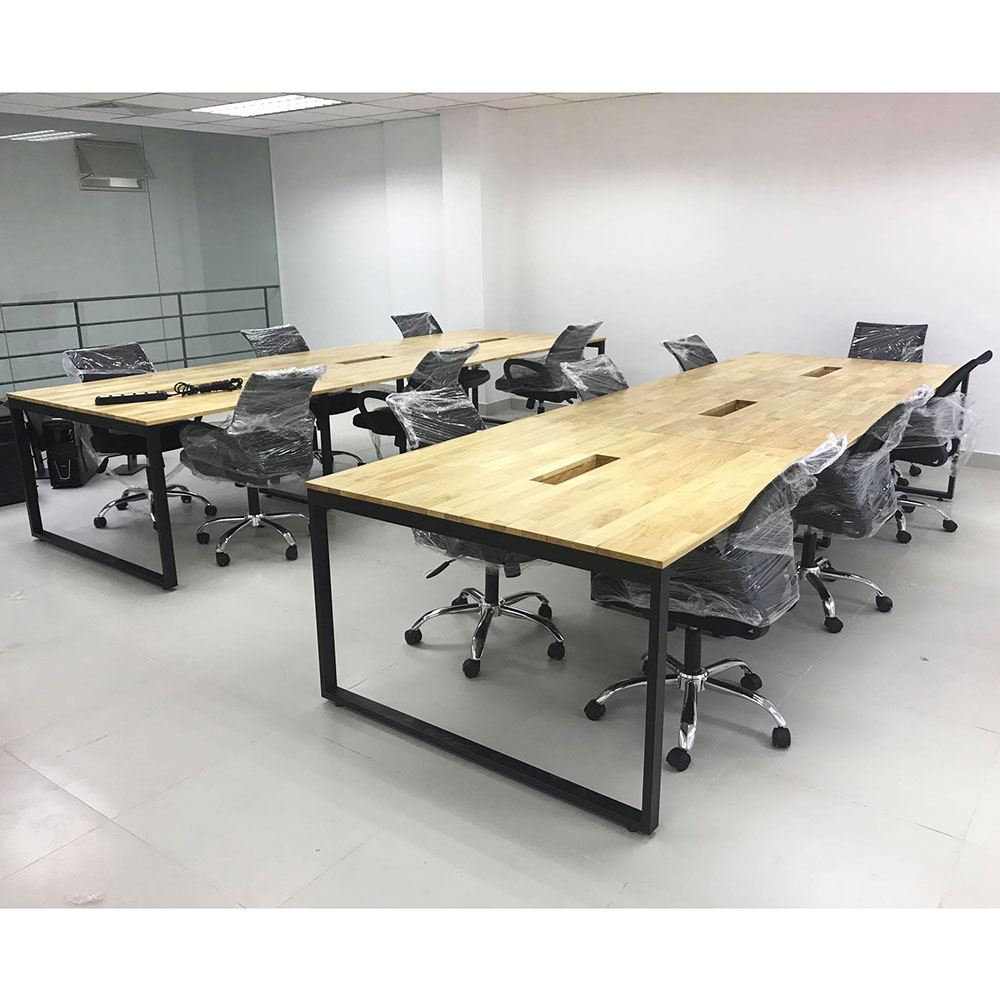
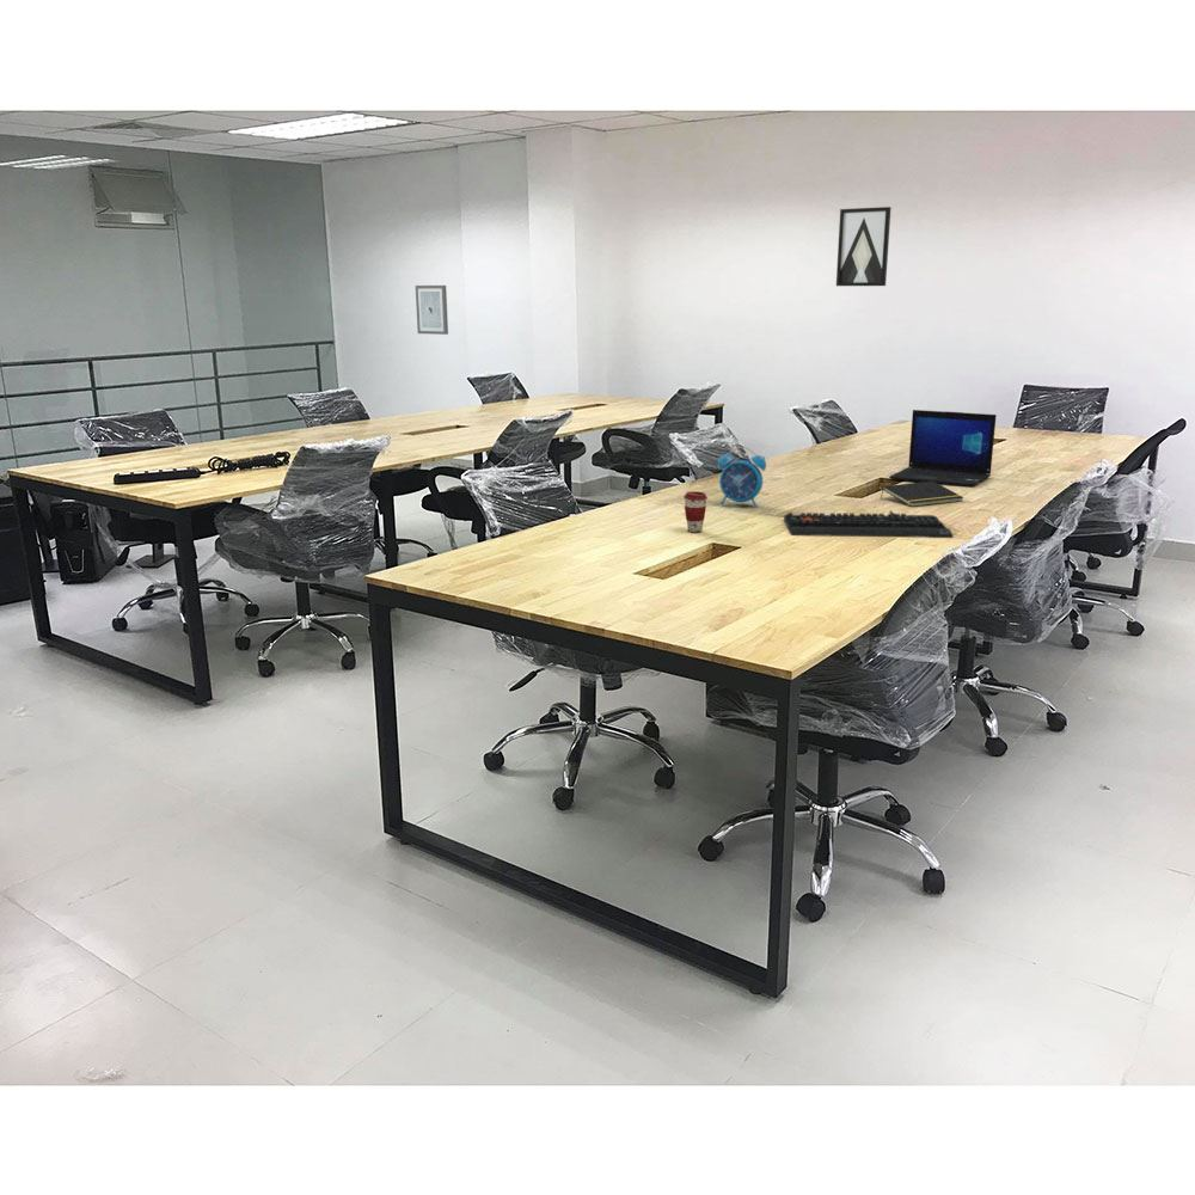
+ notepad [880,482,964,508]
+ laptop [888,409,998,488]
+ wall art [415,284,449,336]
+ alarm clock [717,446,767,508]
+ keyboard [783,509,954,539]
+ coffee cup [682,490,709,533]
+ wall art [835,206,893,287]
